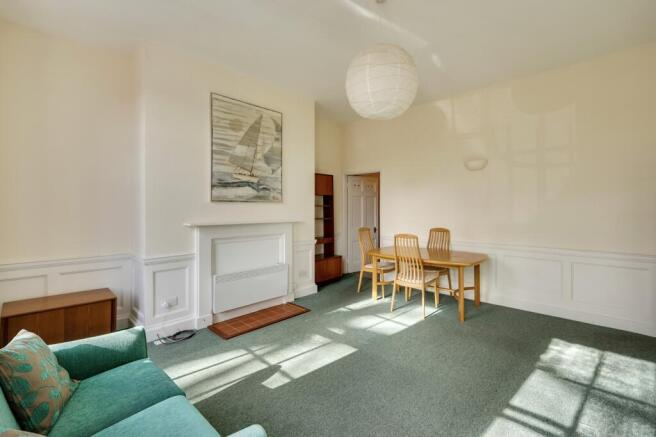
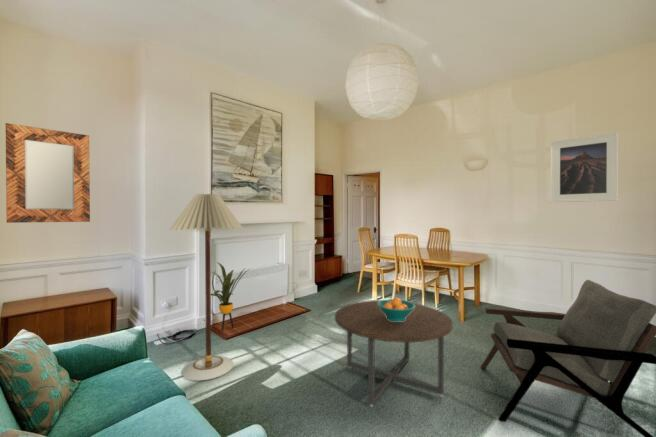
+ house plant [211,261,249,332]
+ floor lamp [168,192,244,381]
+ armchair [479,279,656,437]
+ fruit bowl [378,297,415,321]
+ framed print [550,132,619,203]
+ home mirror [5,122,91,224]
+ coffee table [334,299,454,408]
